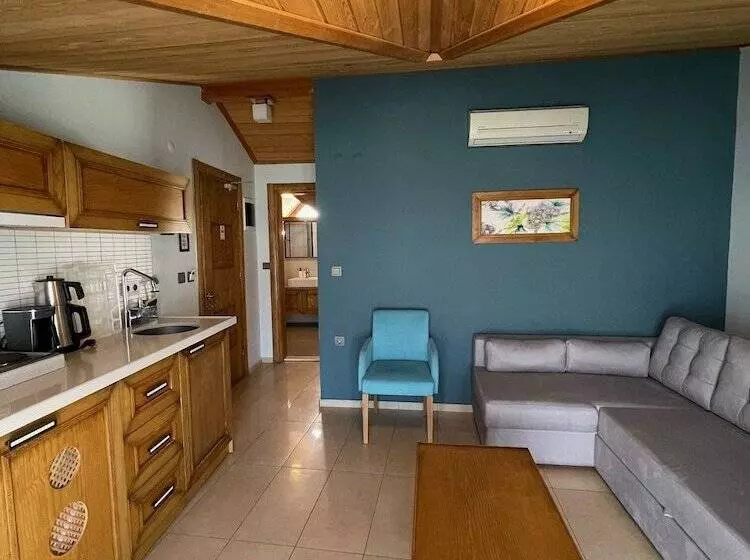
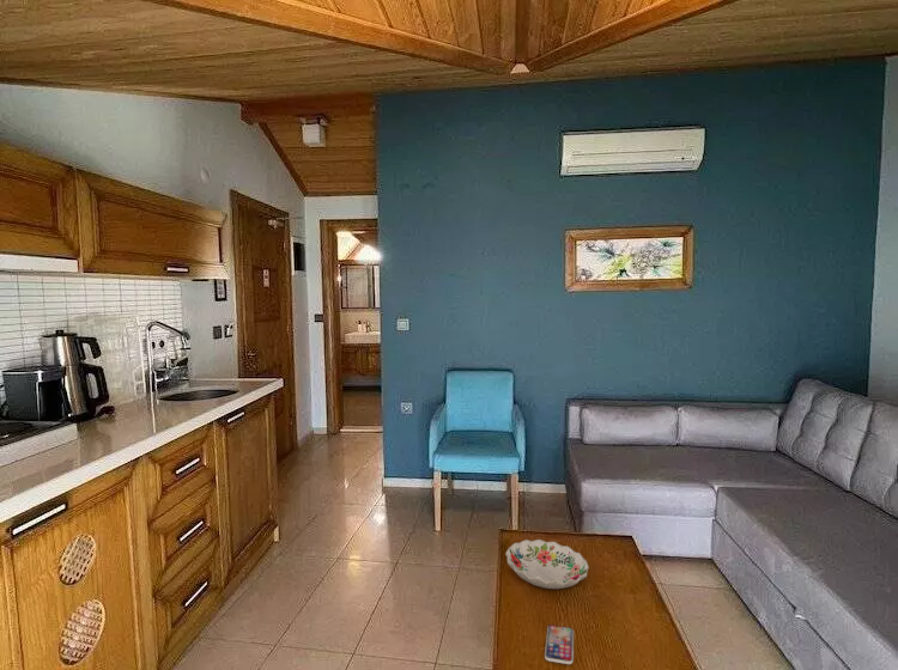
+ decorative bowl [504,538,590,590]
+ smartphone [544,623,575,665]
